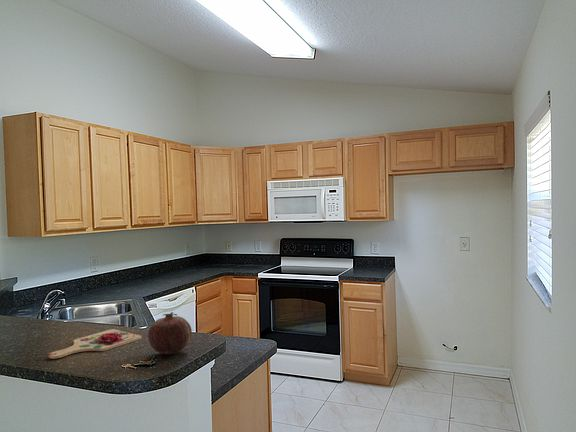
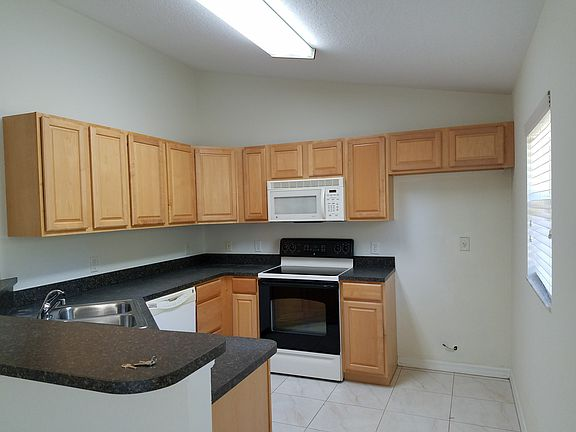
- cutting board [48,326,143,360]
- fruit [147,311,193,355]
